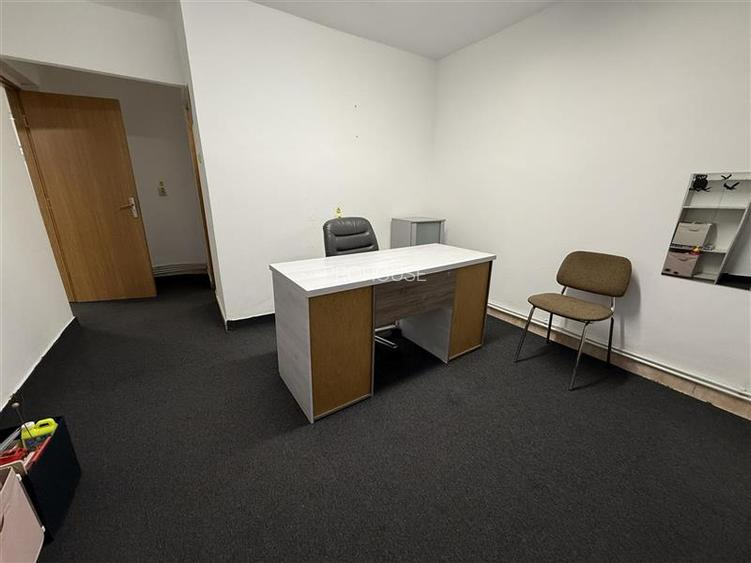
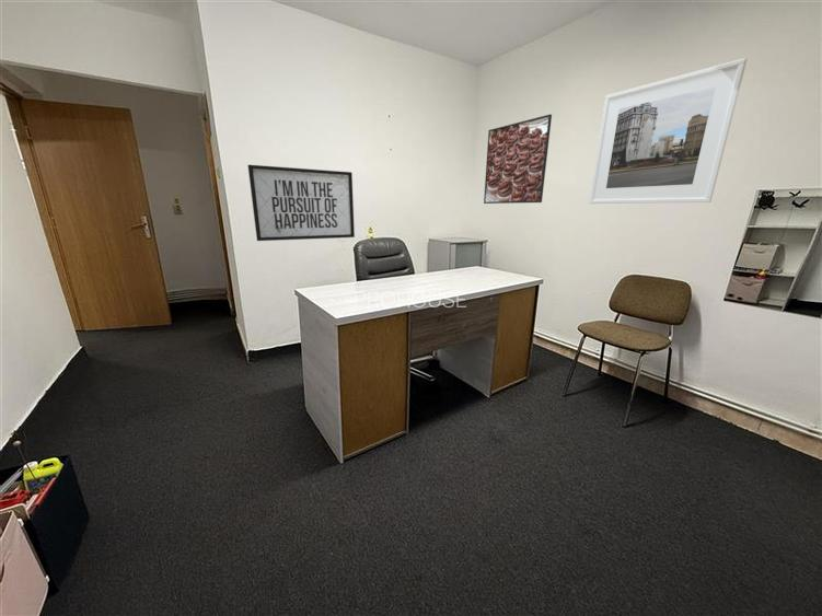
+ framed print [589,57,748,205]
+ mirror [246,164,356,242]
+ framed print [483,113,553,205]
